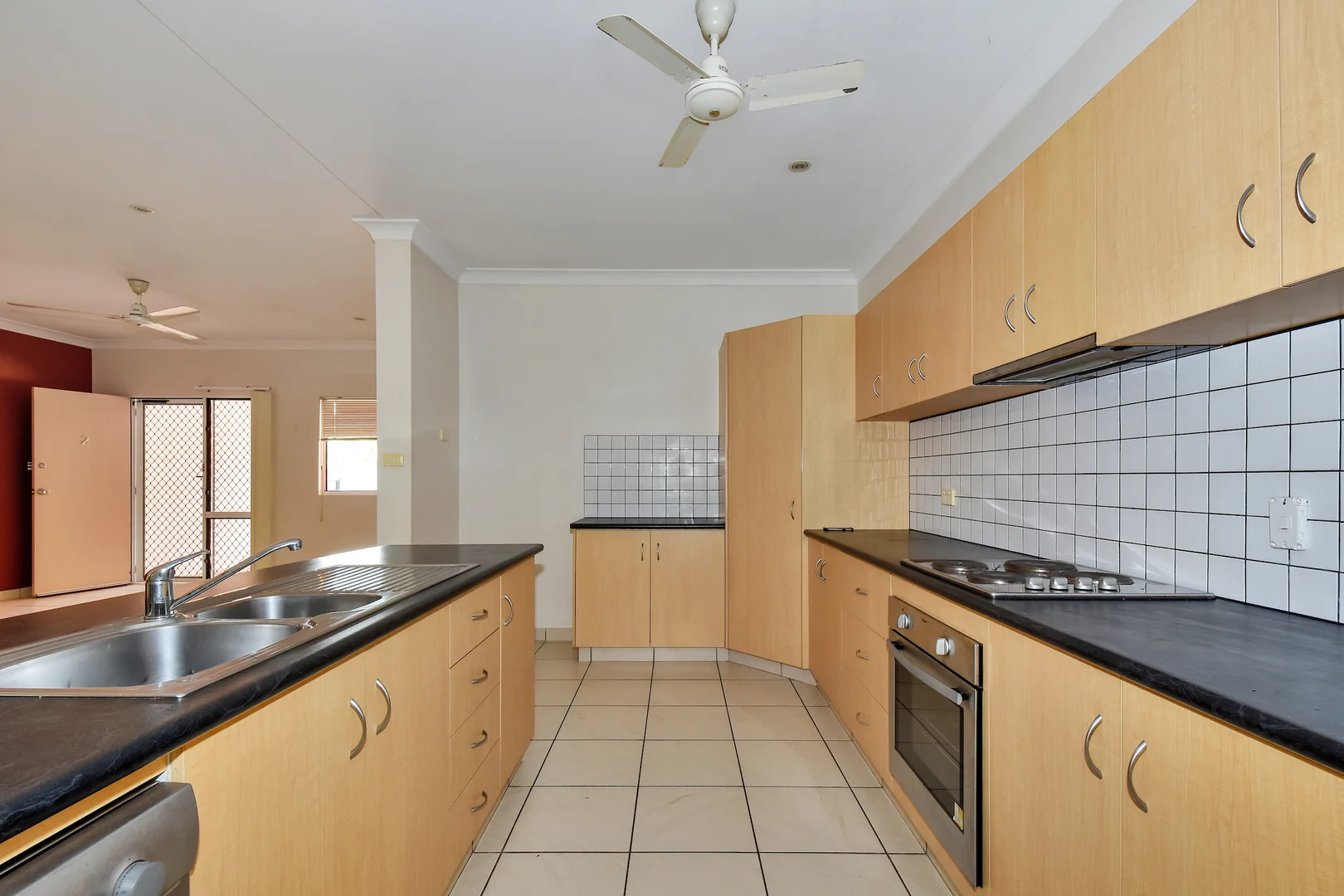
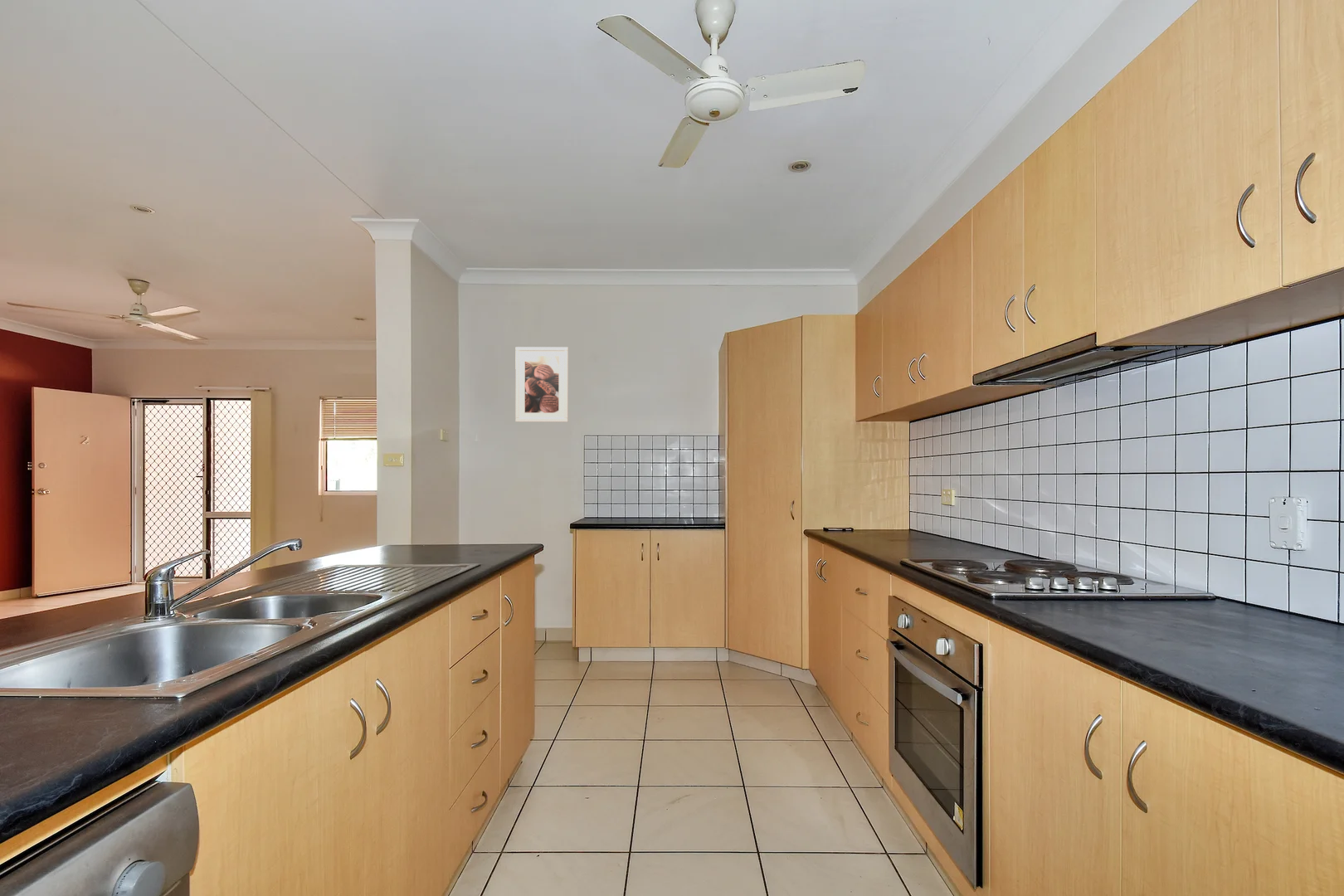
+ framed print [514,346,569,423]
